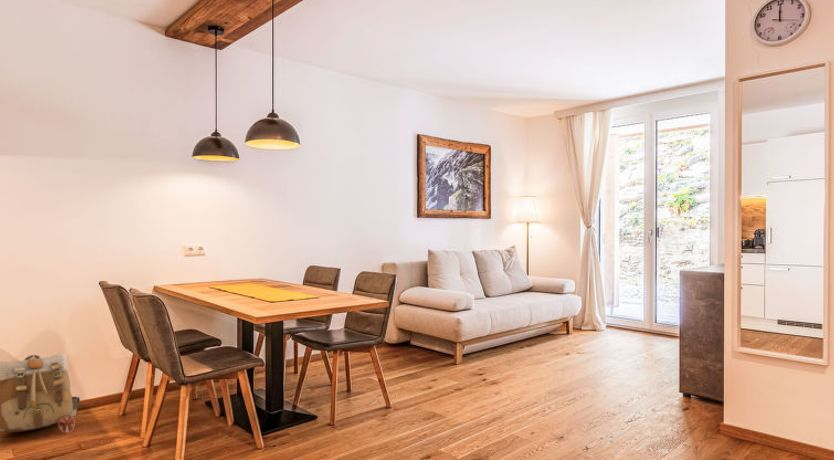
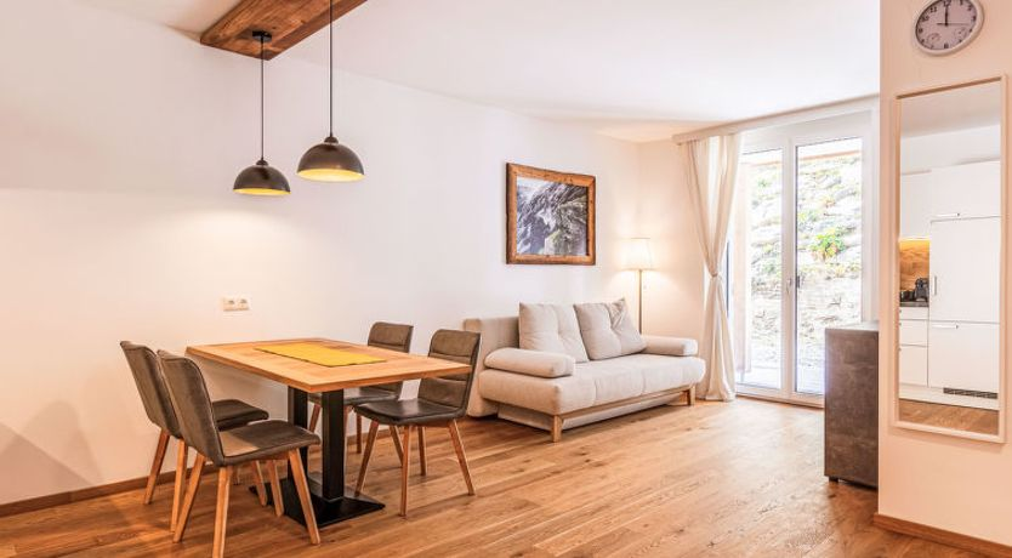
- backpack [0,352,81,434]
